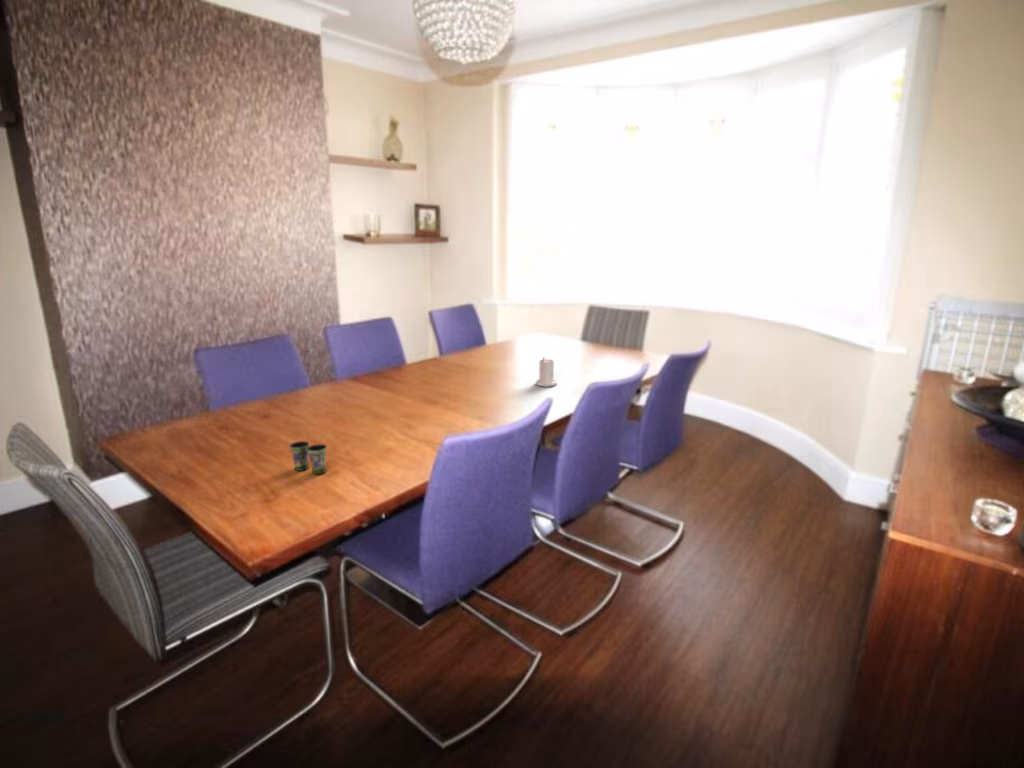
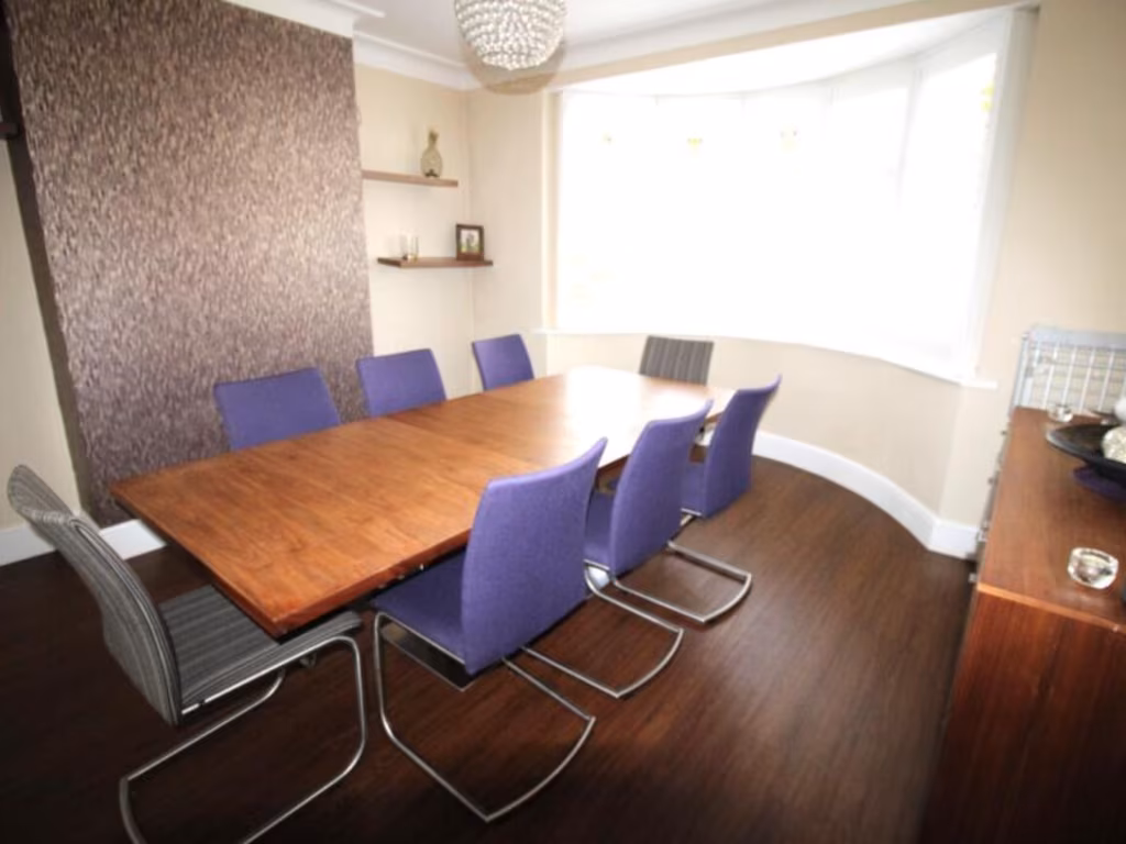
- cup [288,440,328,475]
- candle [535,356,558,387]
